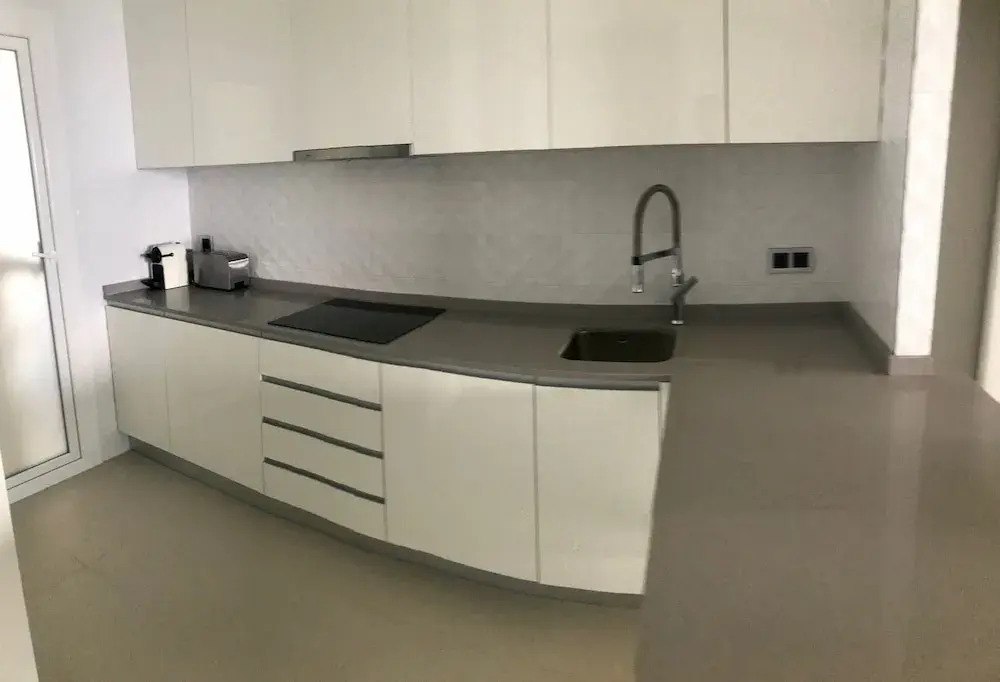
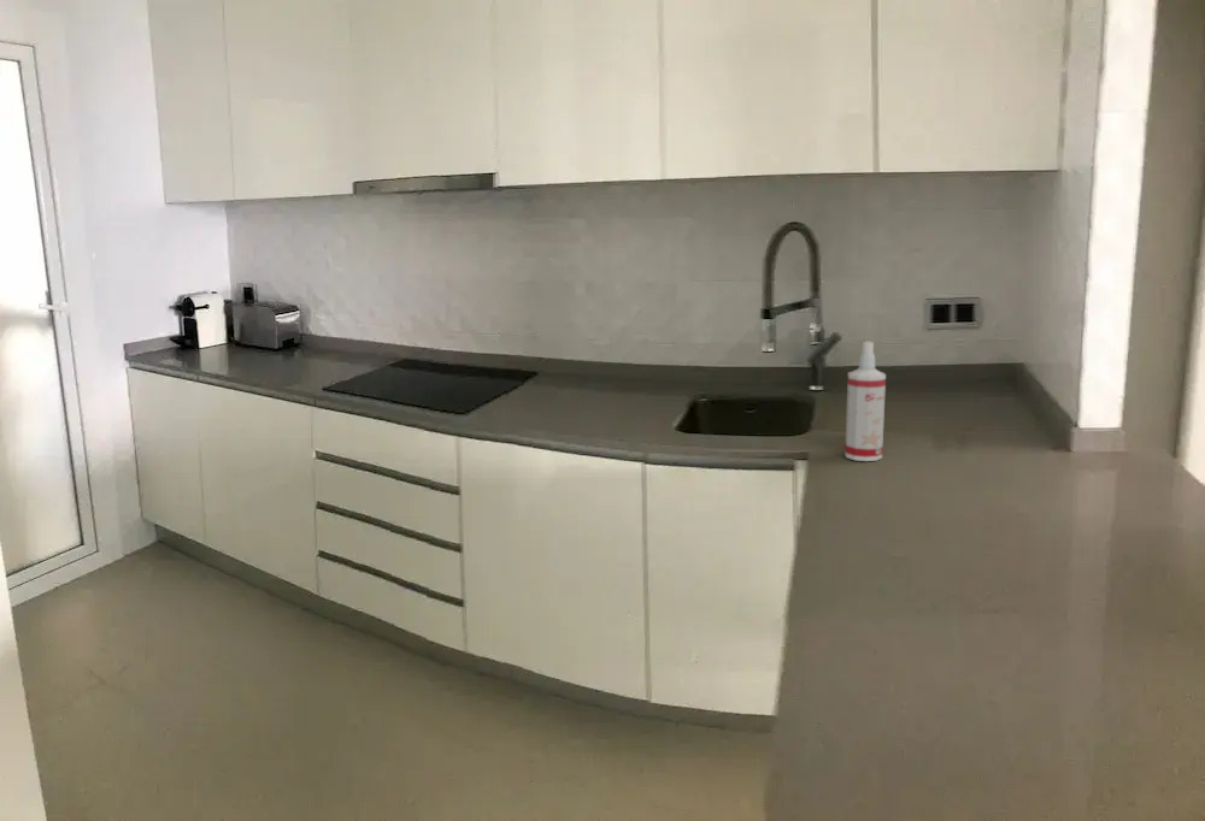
+ spray bottle [844,341,887,462]
